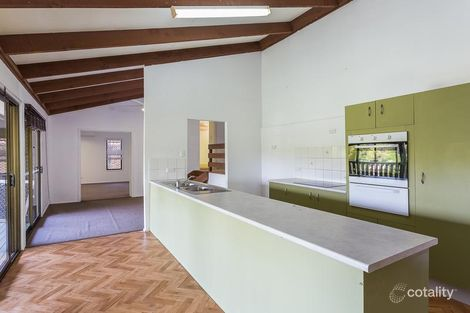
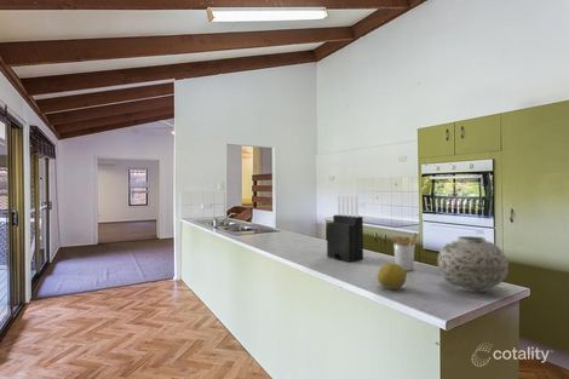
+ knife block [326,194,364,263]
+ fruit [377,262,407,291]
+ utensil holder [389,231,419,272]
+ vase [436,235,510,293]
